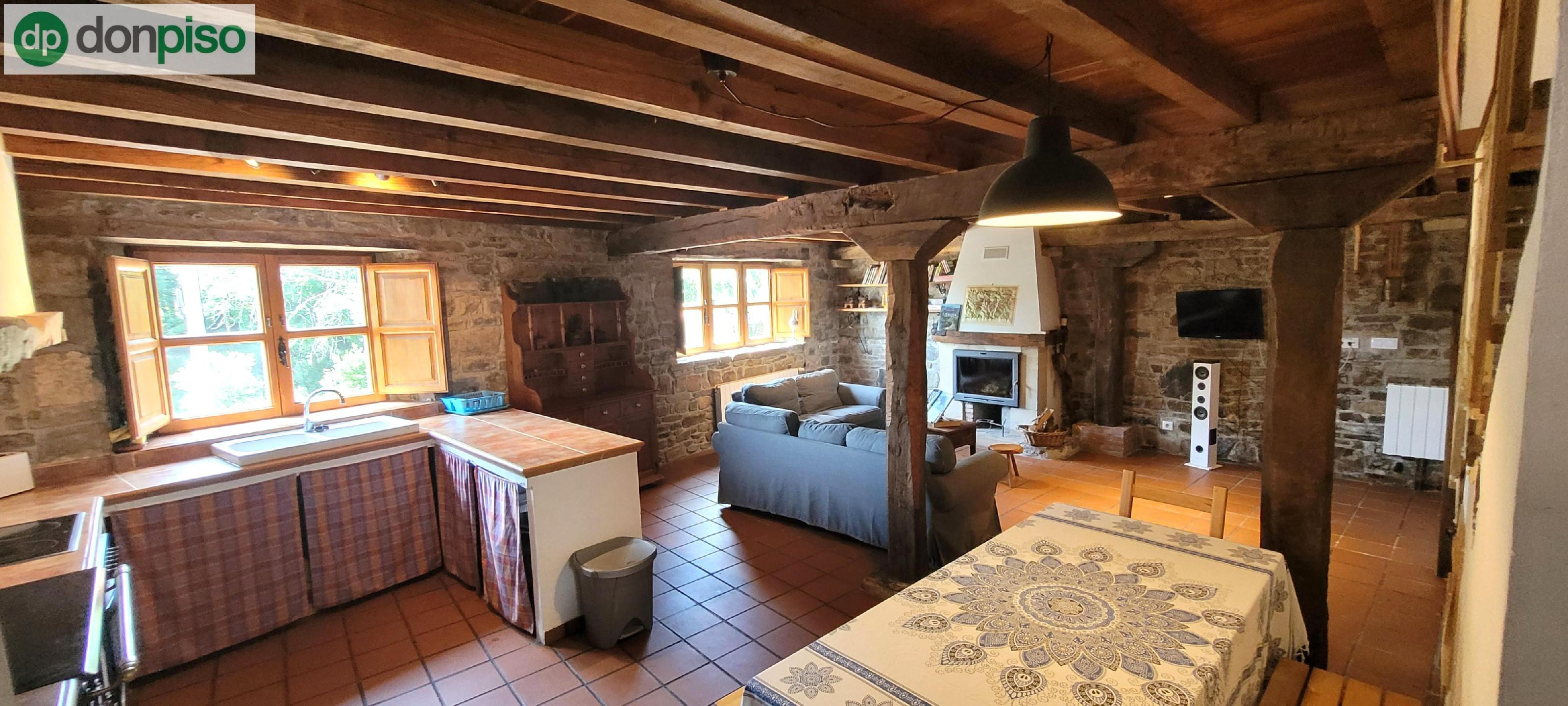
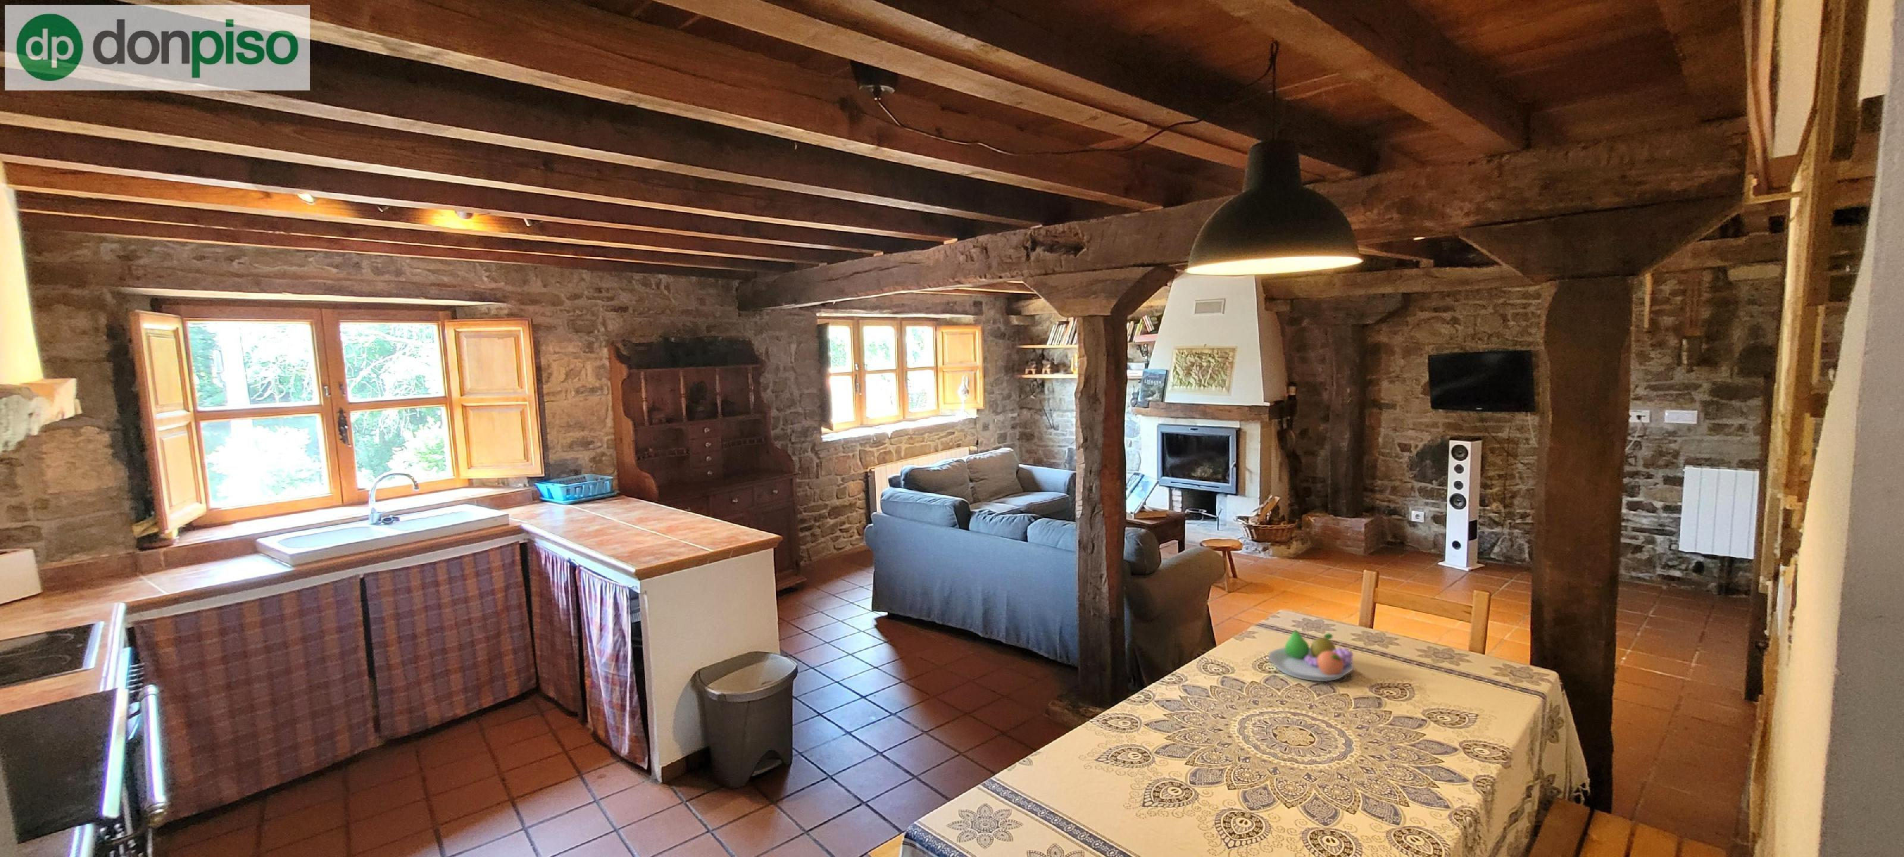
+ fruit bowl [1268,629,1354,682]
